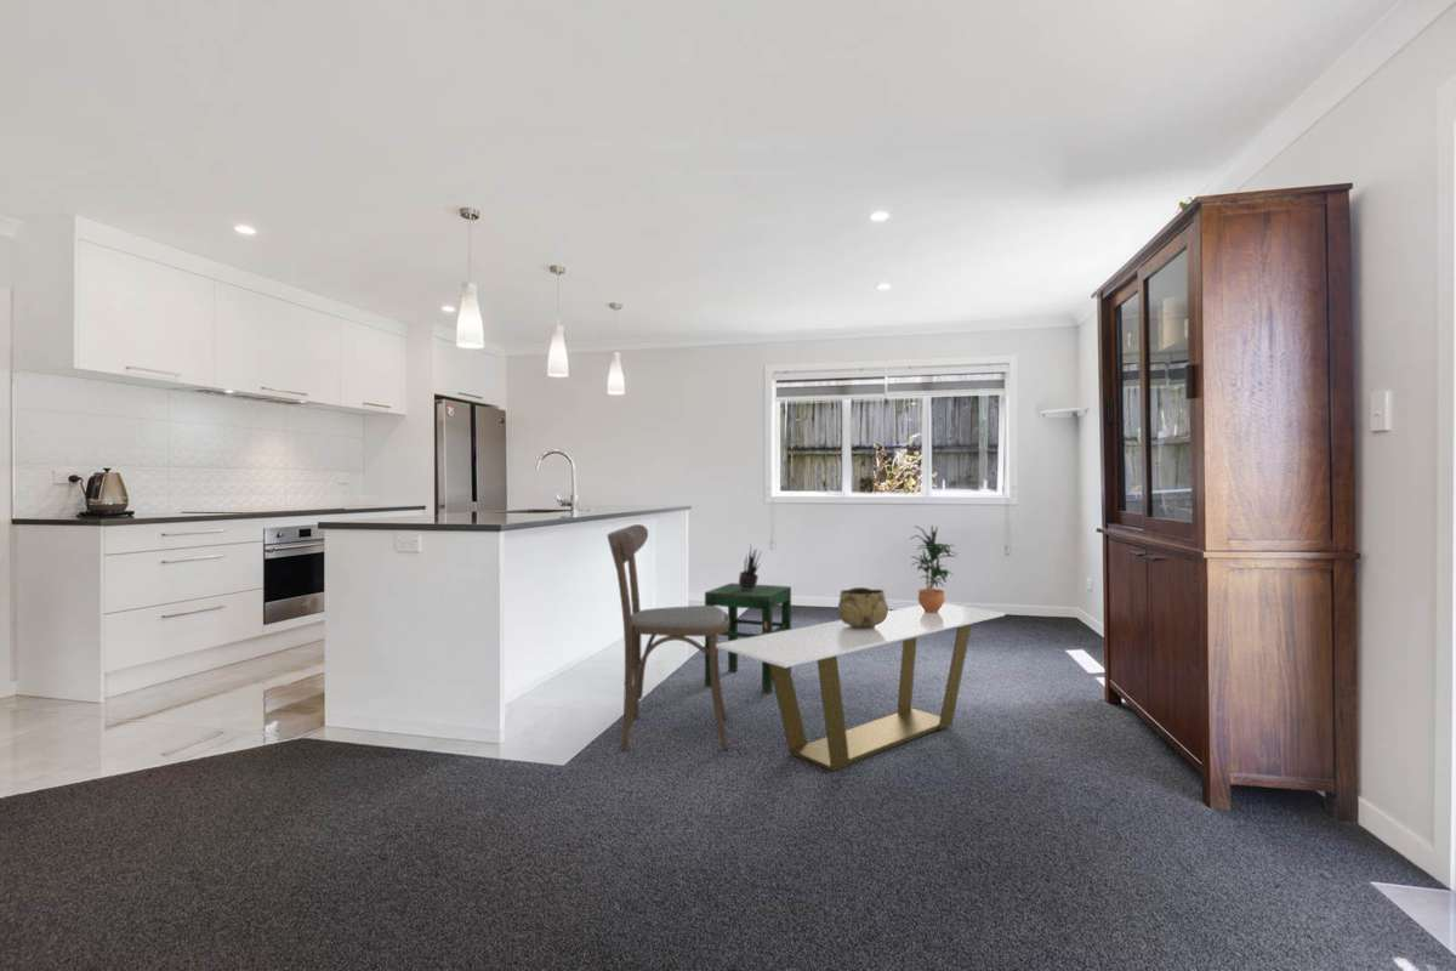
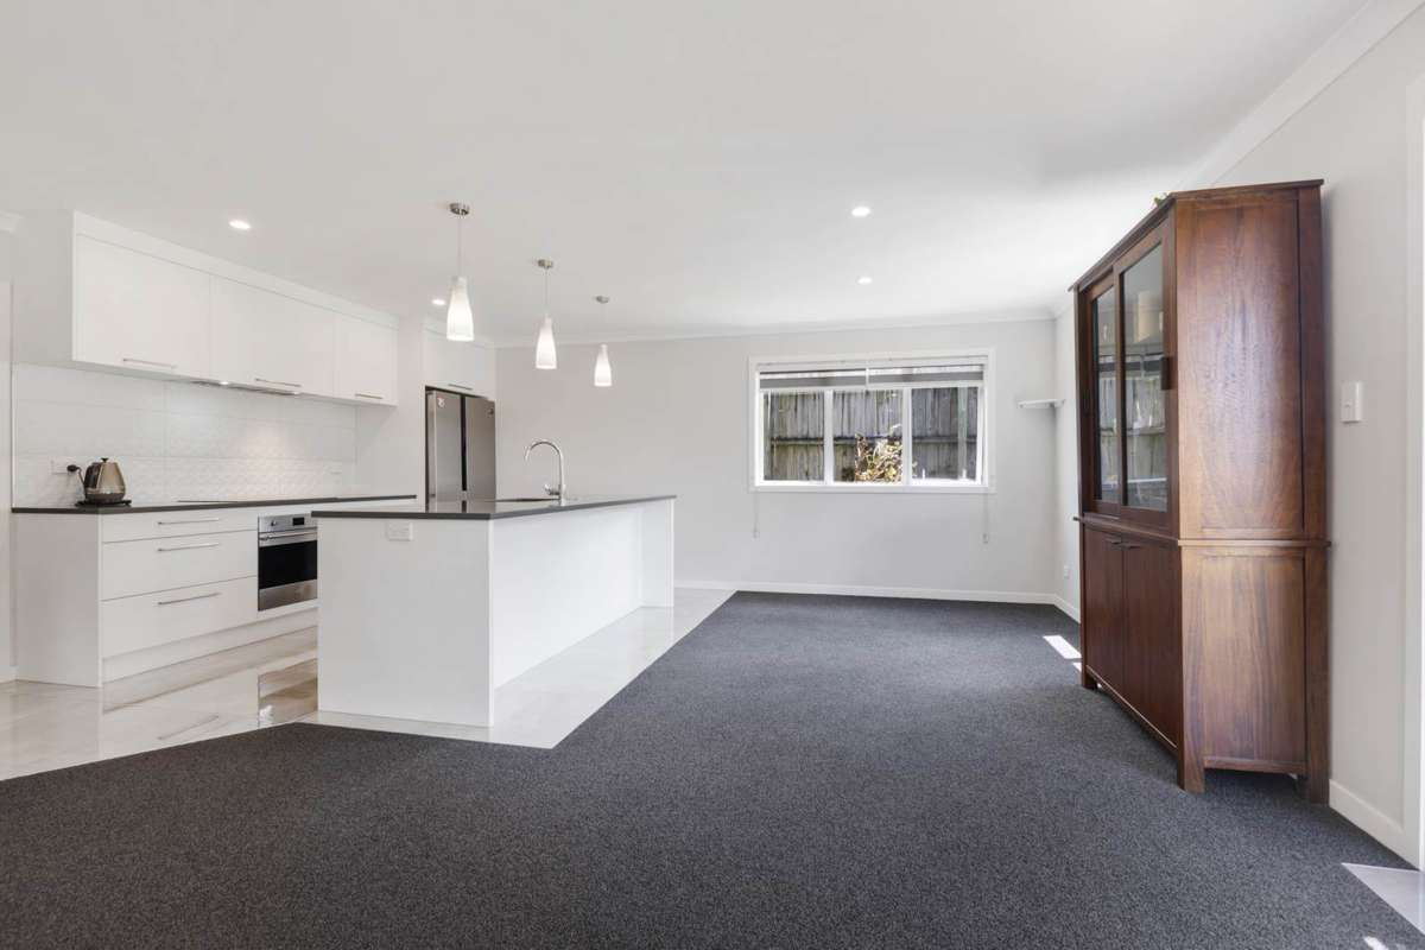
- potted plant [909,524,957,613]
- coffee table [716,602,1006,773]
- dining chair [605,523,730,753]
- decorative bowl [837,586,891,629]
- stool [704,581,792,695]
- potted plant [738,544,763,590]
